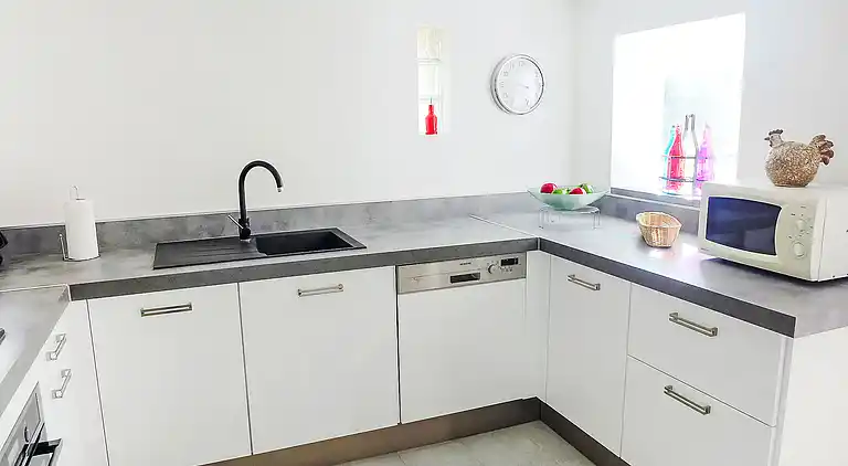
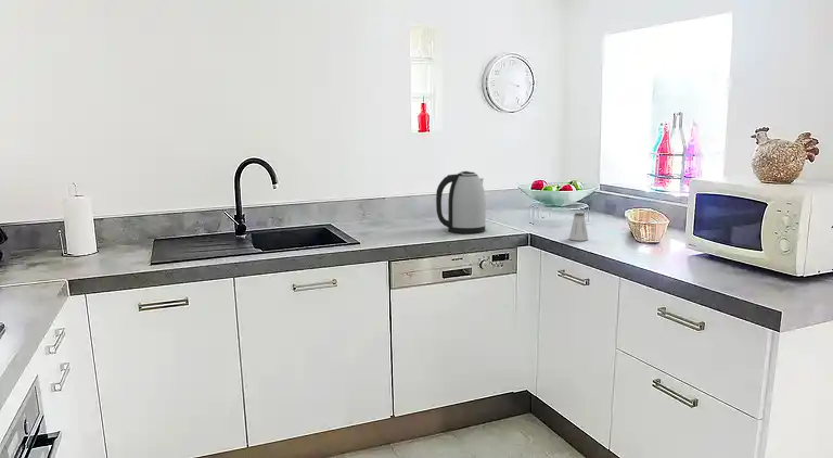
+ saltshaker [568,212,589,242]
+ kettle [435,170,487,234]
